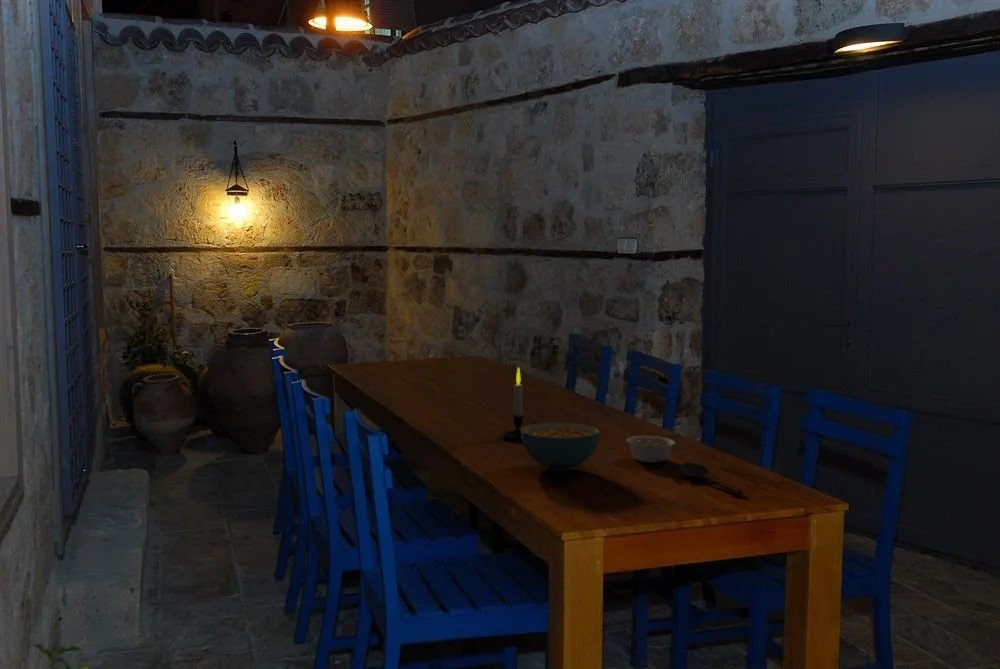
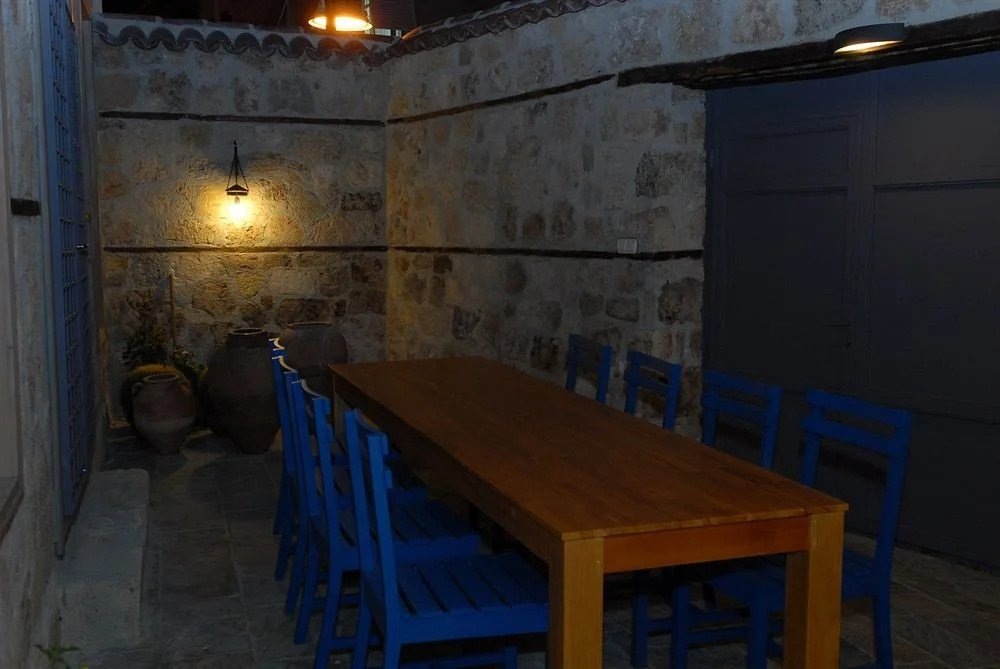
- legume [625,435,677,464]
- spoon [678,462,745,496]
- candle [501,366,540,440]
- cereal bowl [520,422,601,472]
